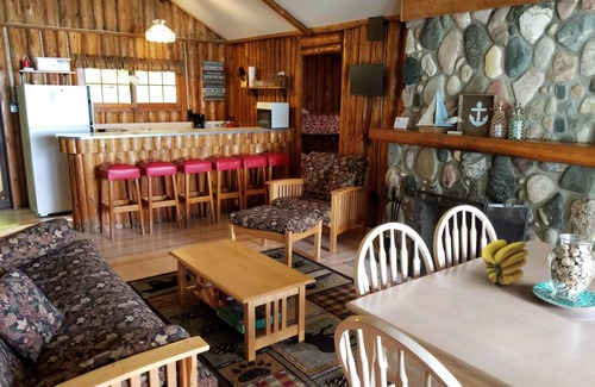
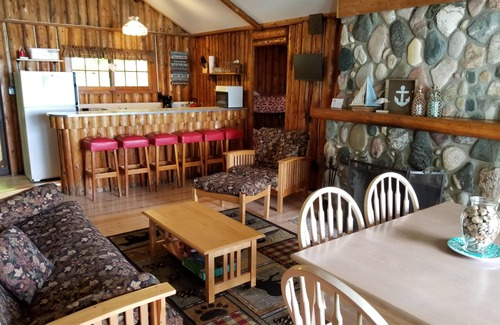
- banana [481,238,530,286]
